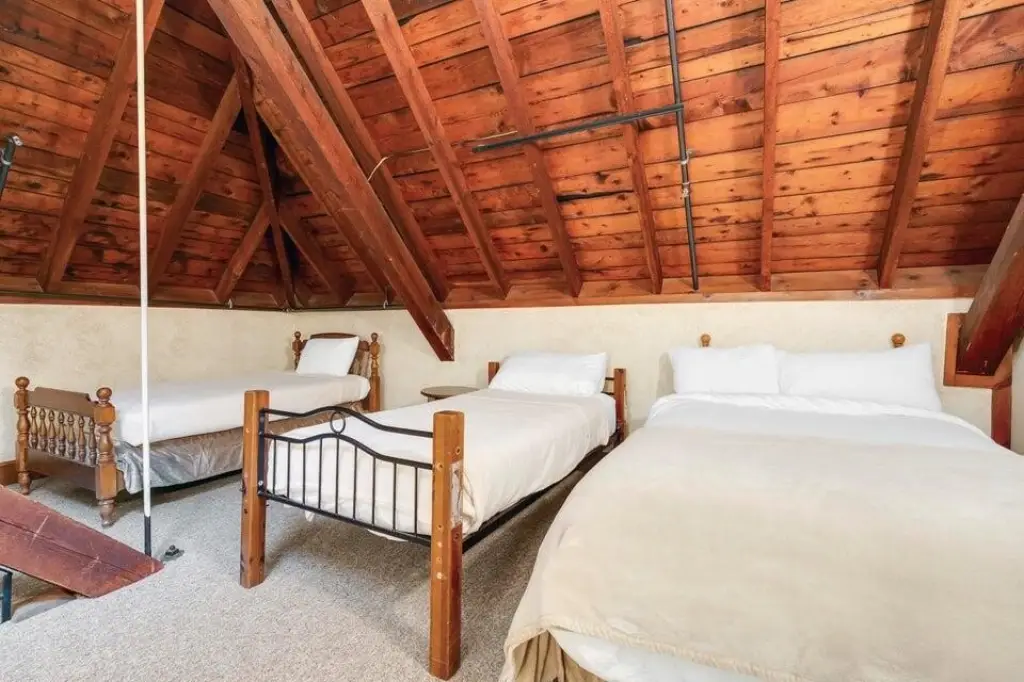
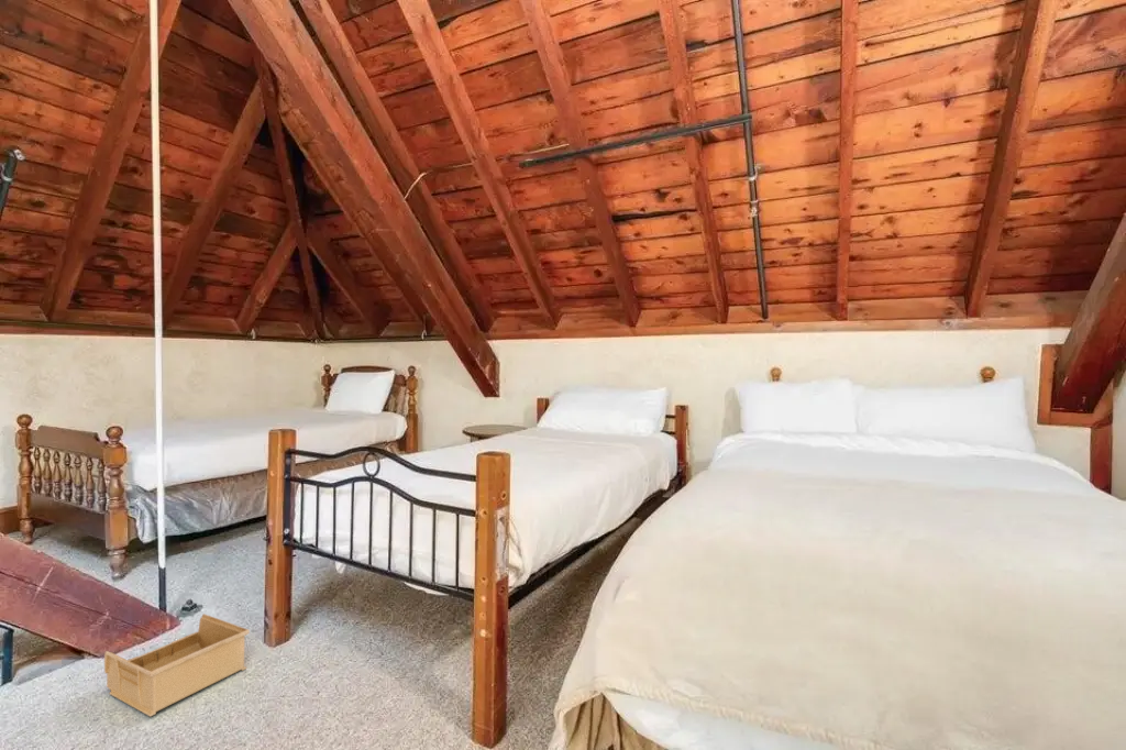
+ storage bin [103,613,251,717]
